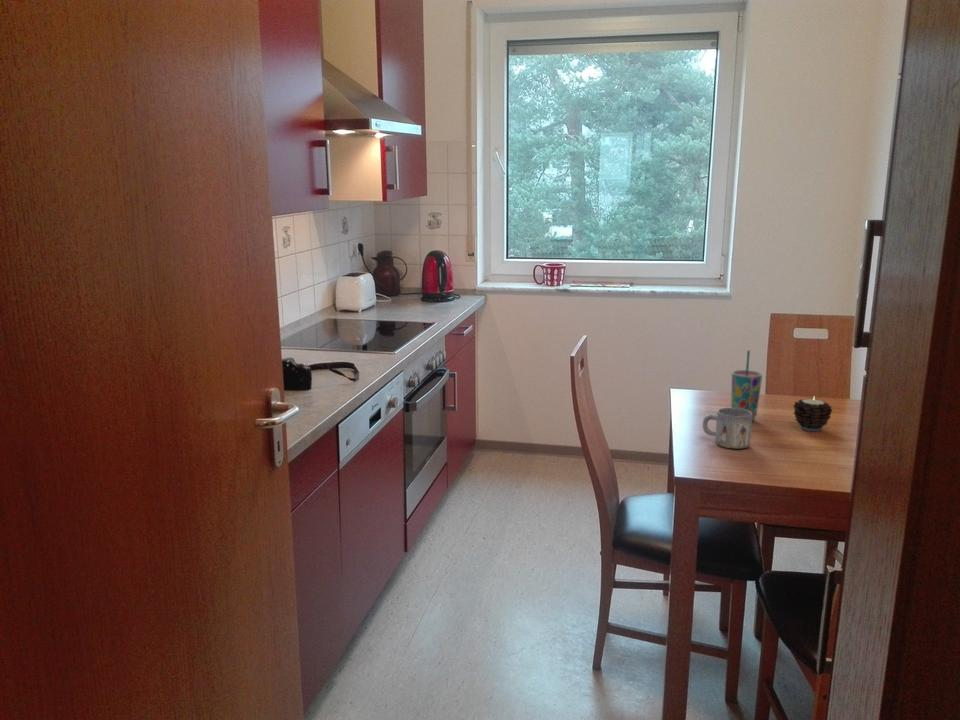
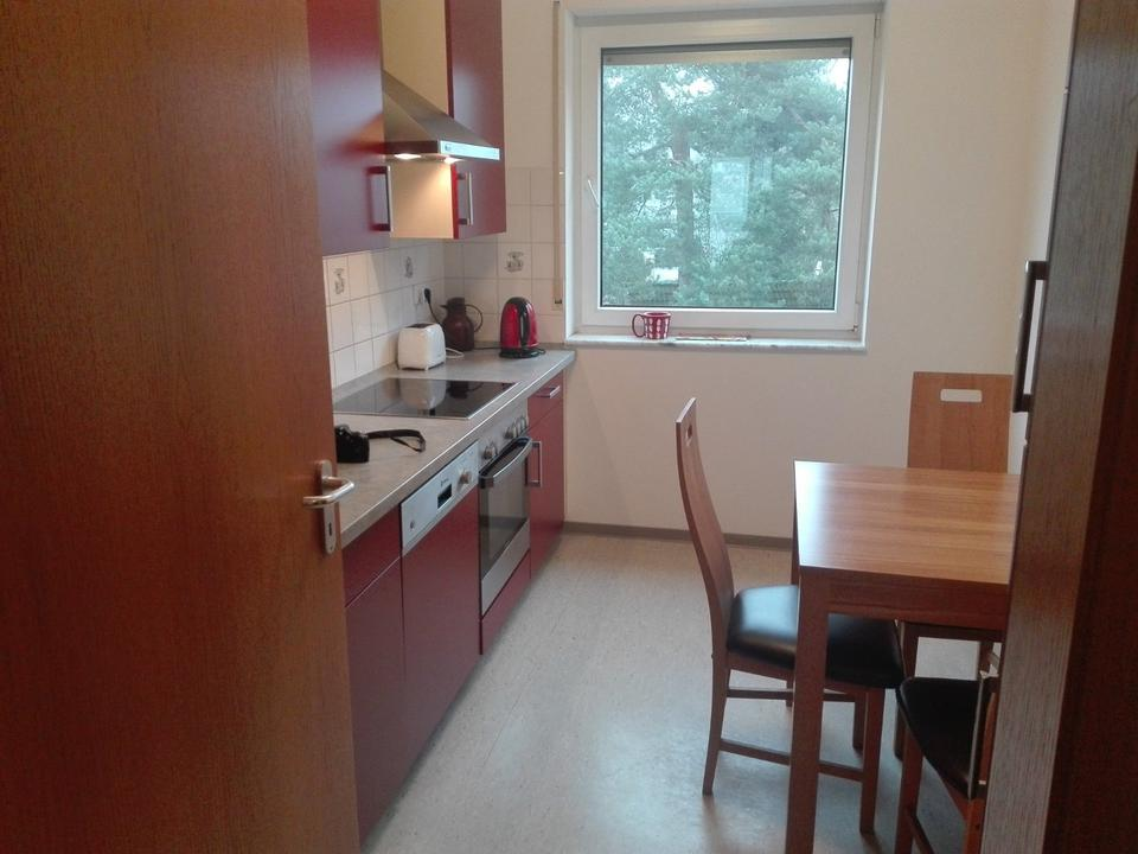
- candle [792,397,833,432]
- mug [702,407,753,450]
- cup [730,349,763,422]
